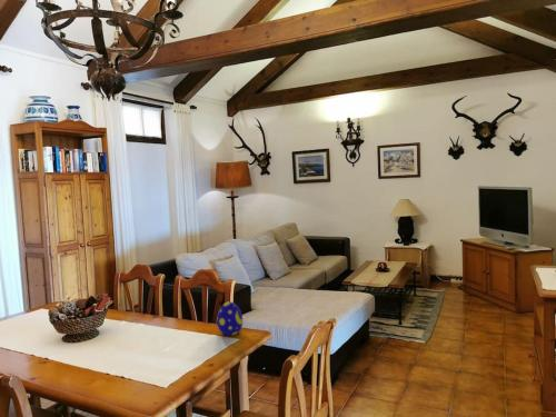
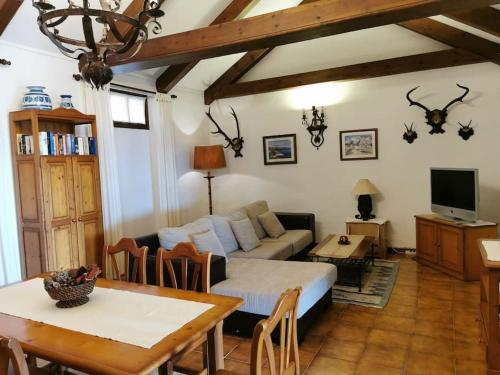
- decorative egg [216,300,244,337]
